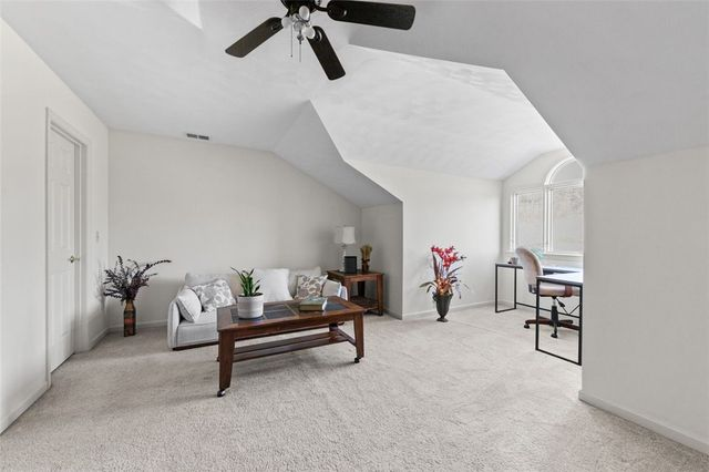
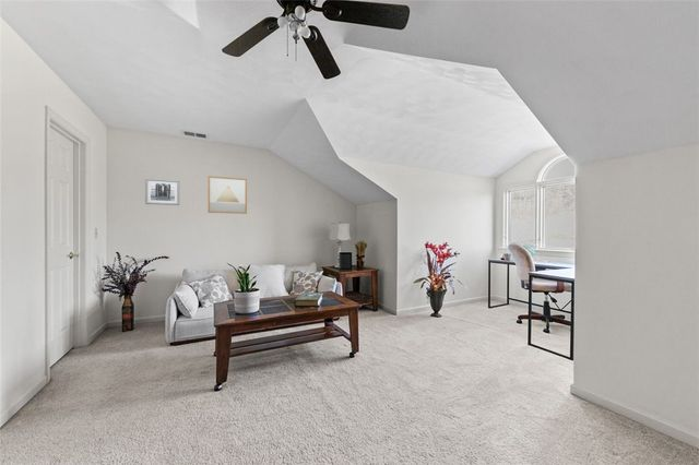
+ wall art [144,178,180,206]
+ wall art [208,175,248,215]
